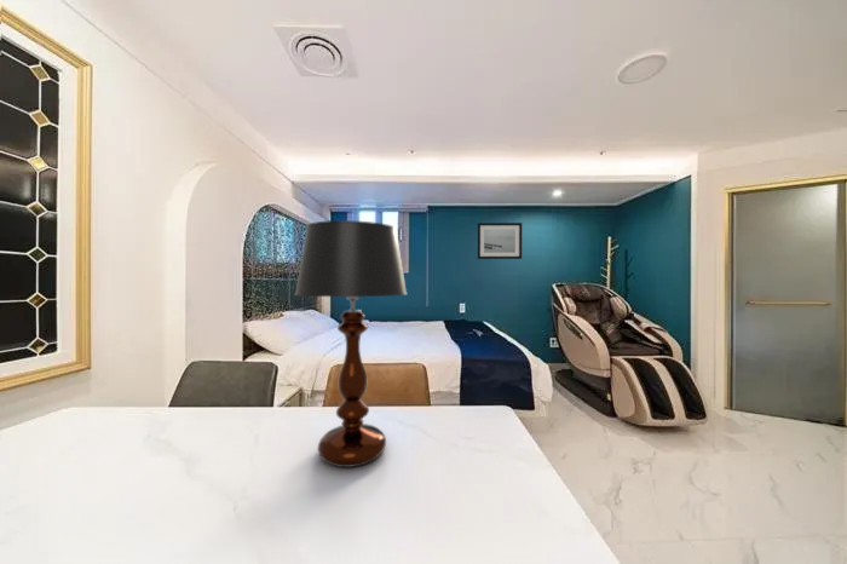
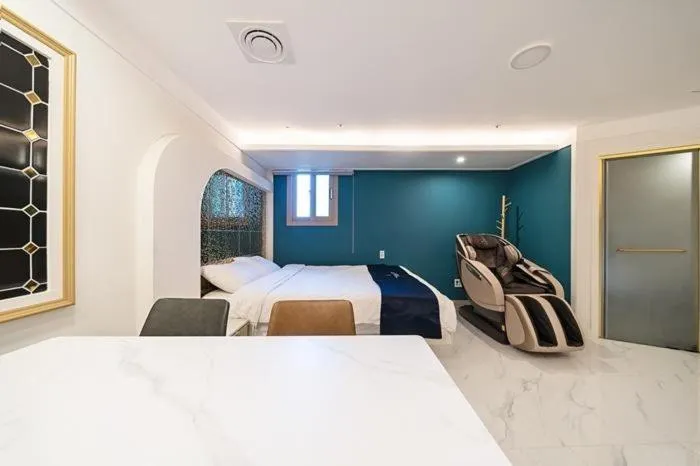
- table lamp [294,219,409,468]
- wall art [477,221,523,260]
